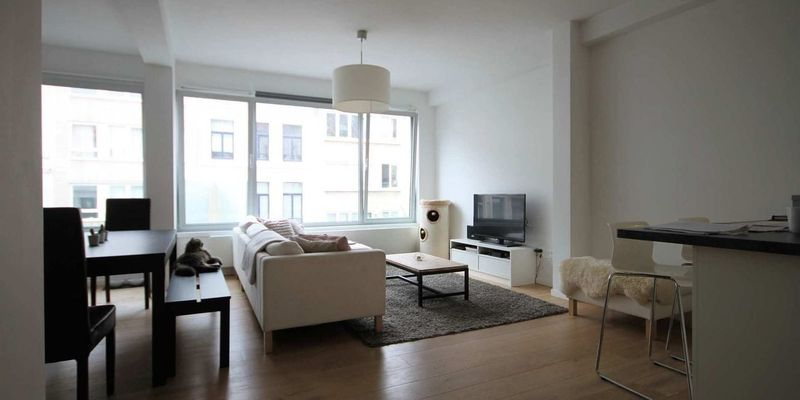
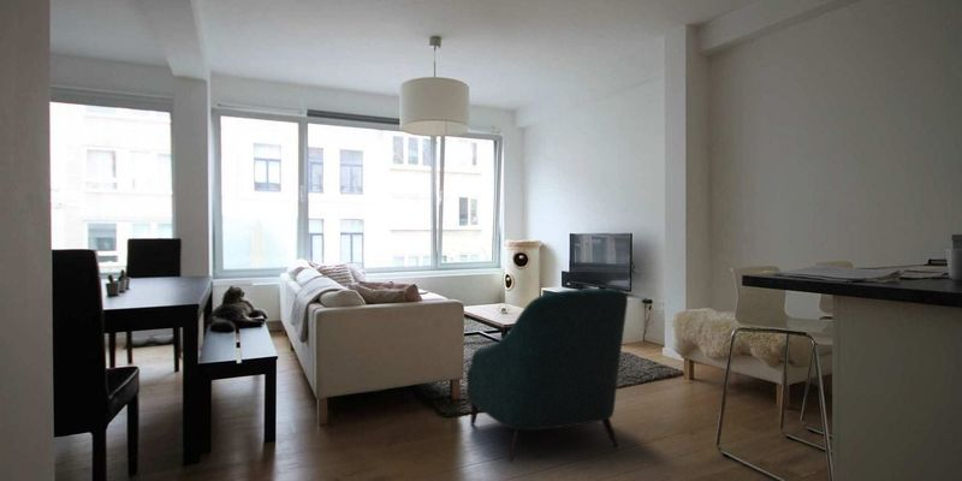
+ armchair [465,287,629,464]
